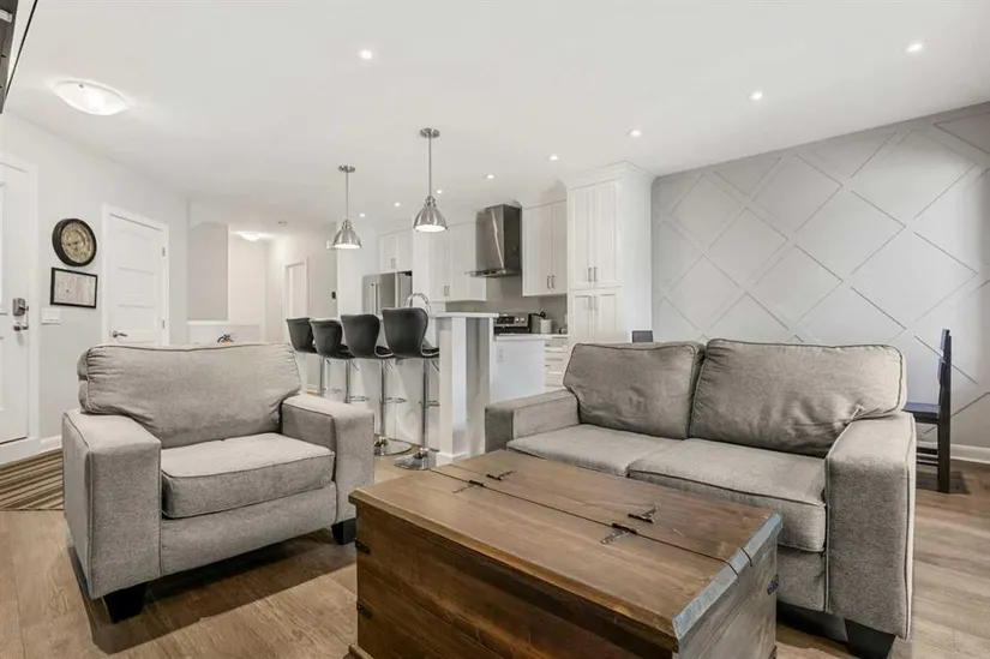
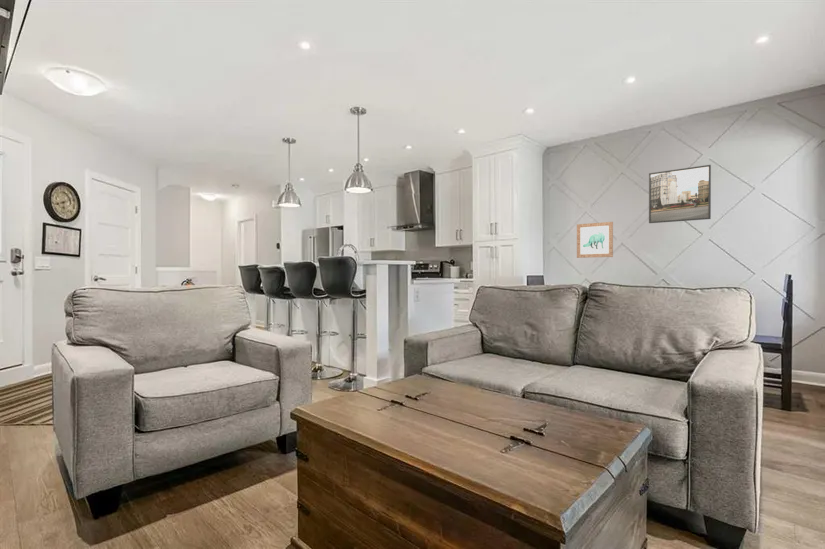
+ wall art [576,221,614,259]
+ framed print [648,164,712,224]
